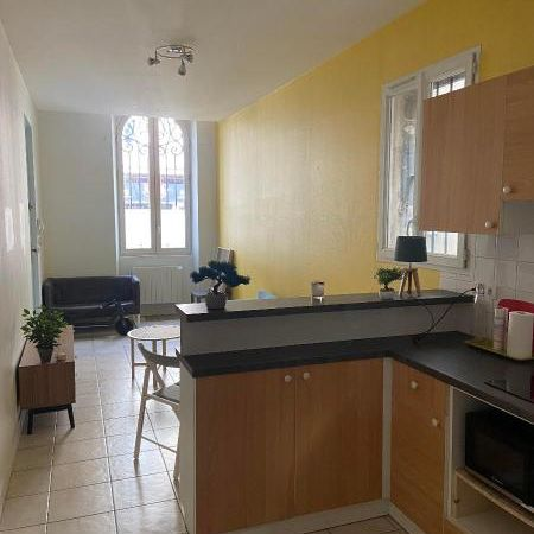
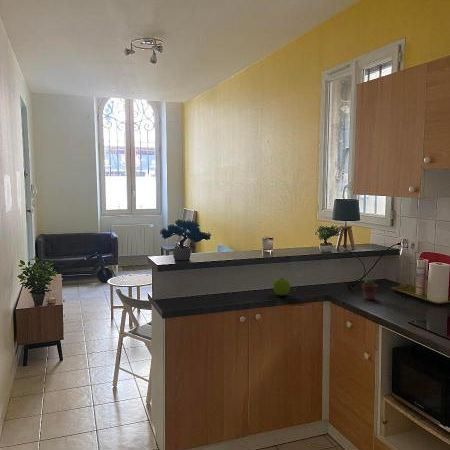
+ potted succulent [361,278,379,301]
+ apple [272,277,291,296]
